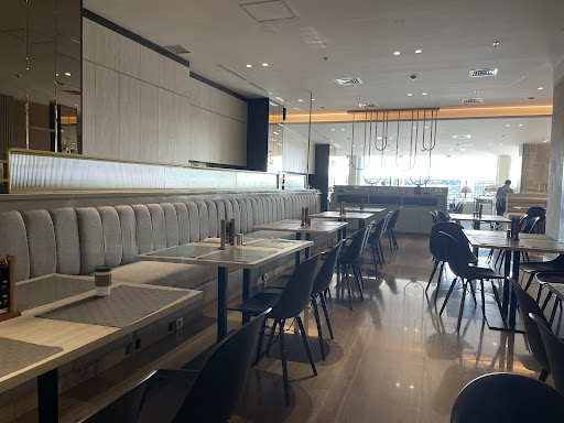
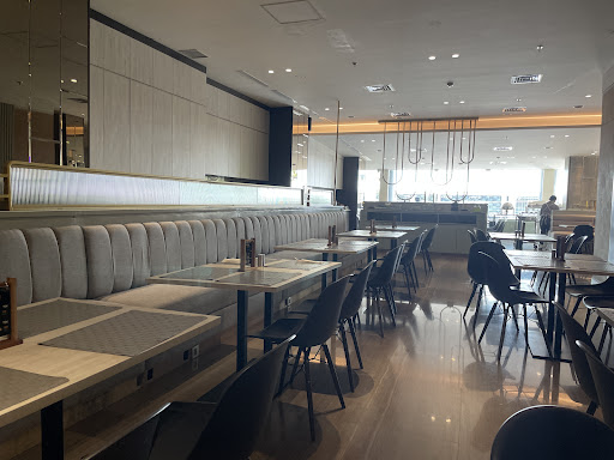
- coffee cup [93,264,113,297]
